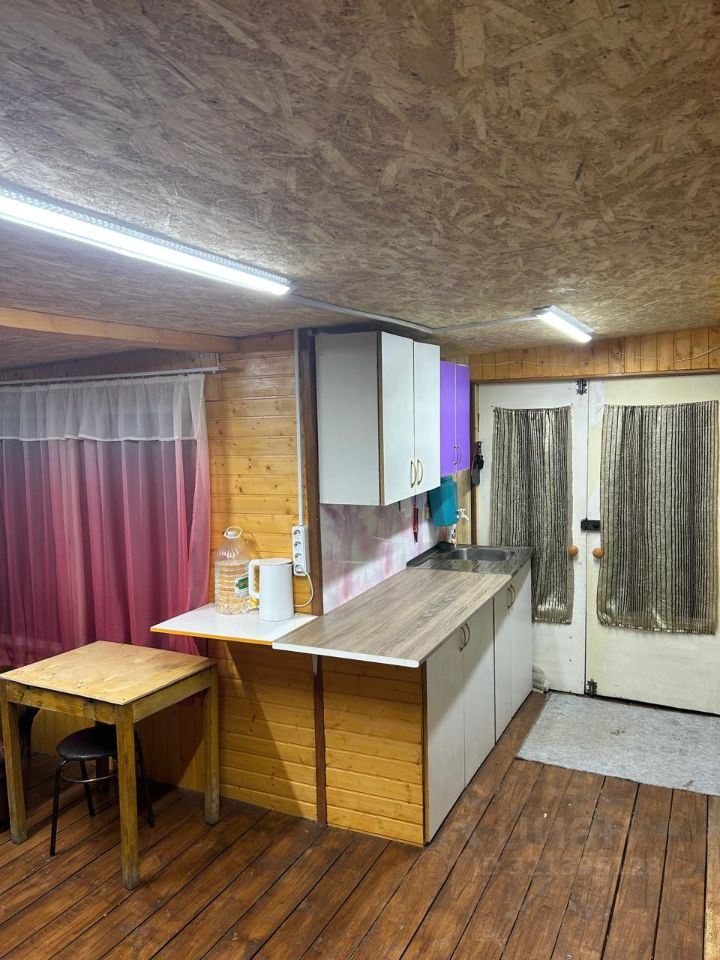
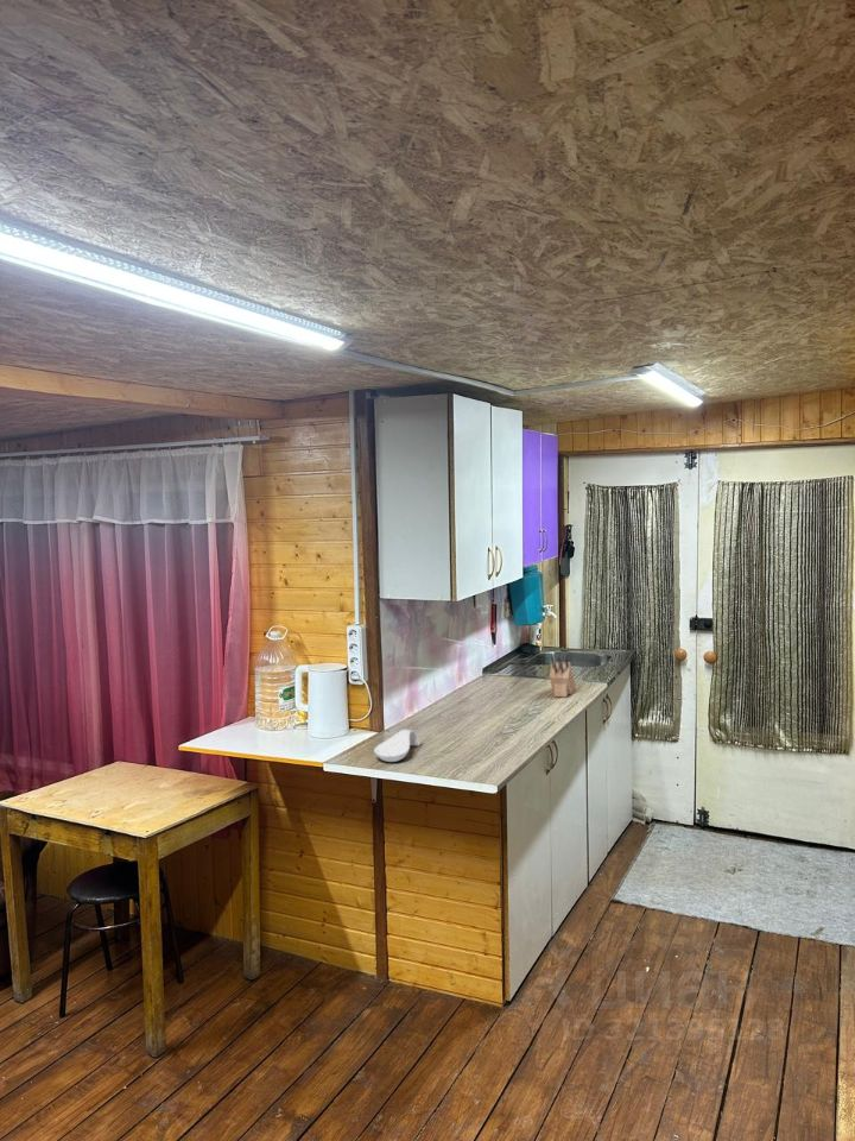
+ spoon rest [373,729,422,763]
+ knife block [549,653,577,699]
